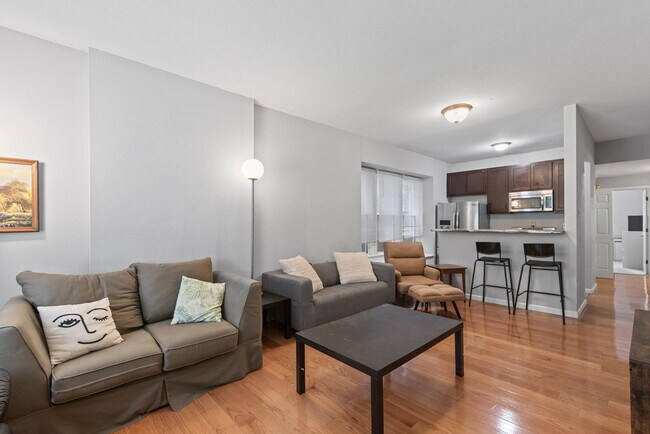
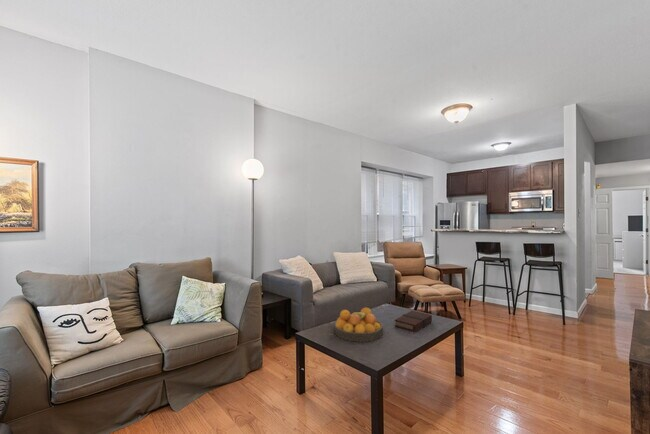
+ fruit bowl [333,307,384,343]
+ book [394,310,433,333]
